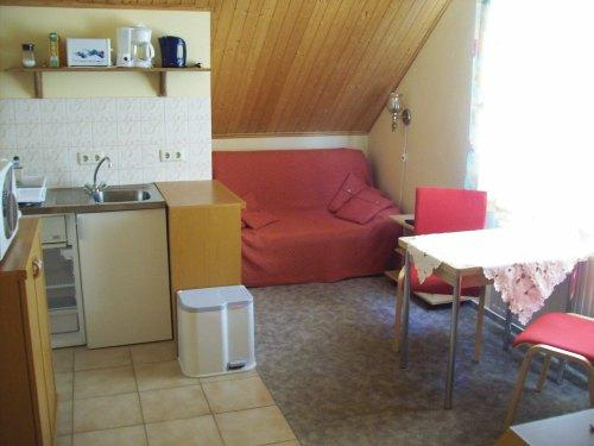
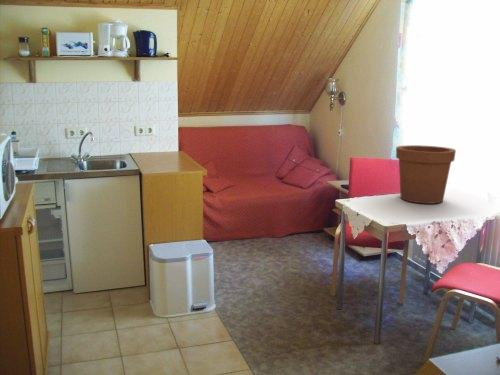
+ flower pot [395,144,457,205]
